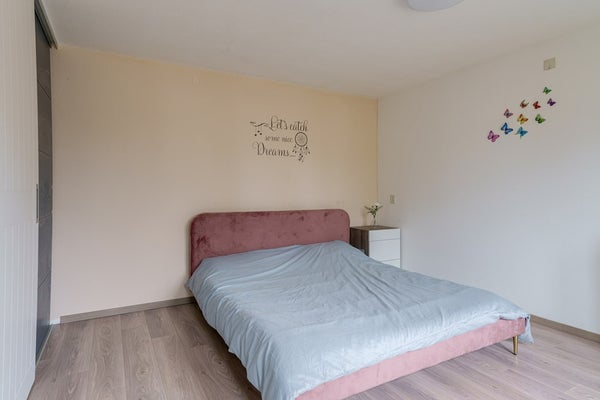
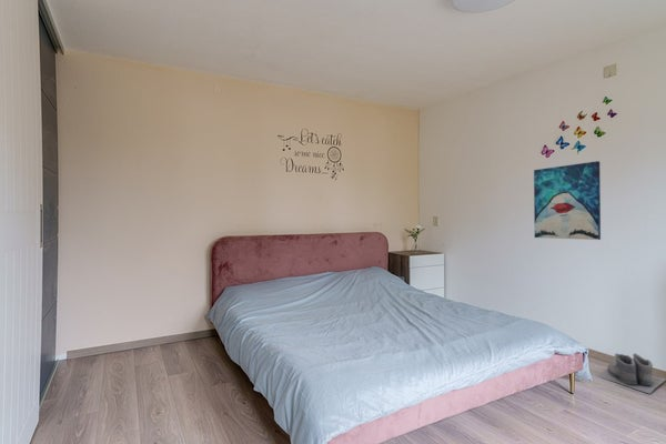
+ wall art [533,160,602,241]
+ boots [595,352,666,395]
